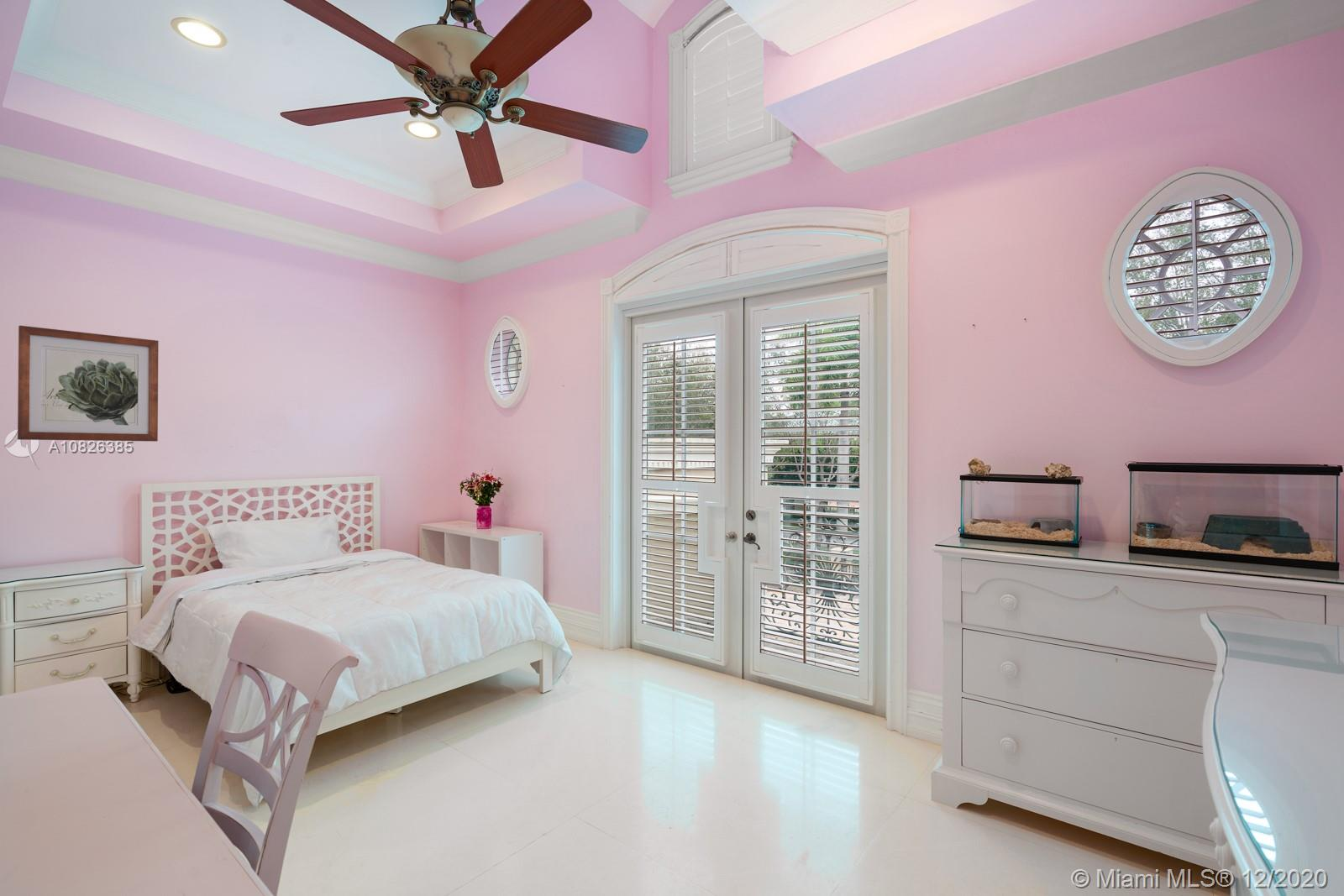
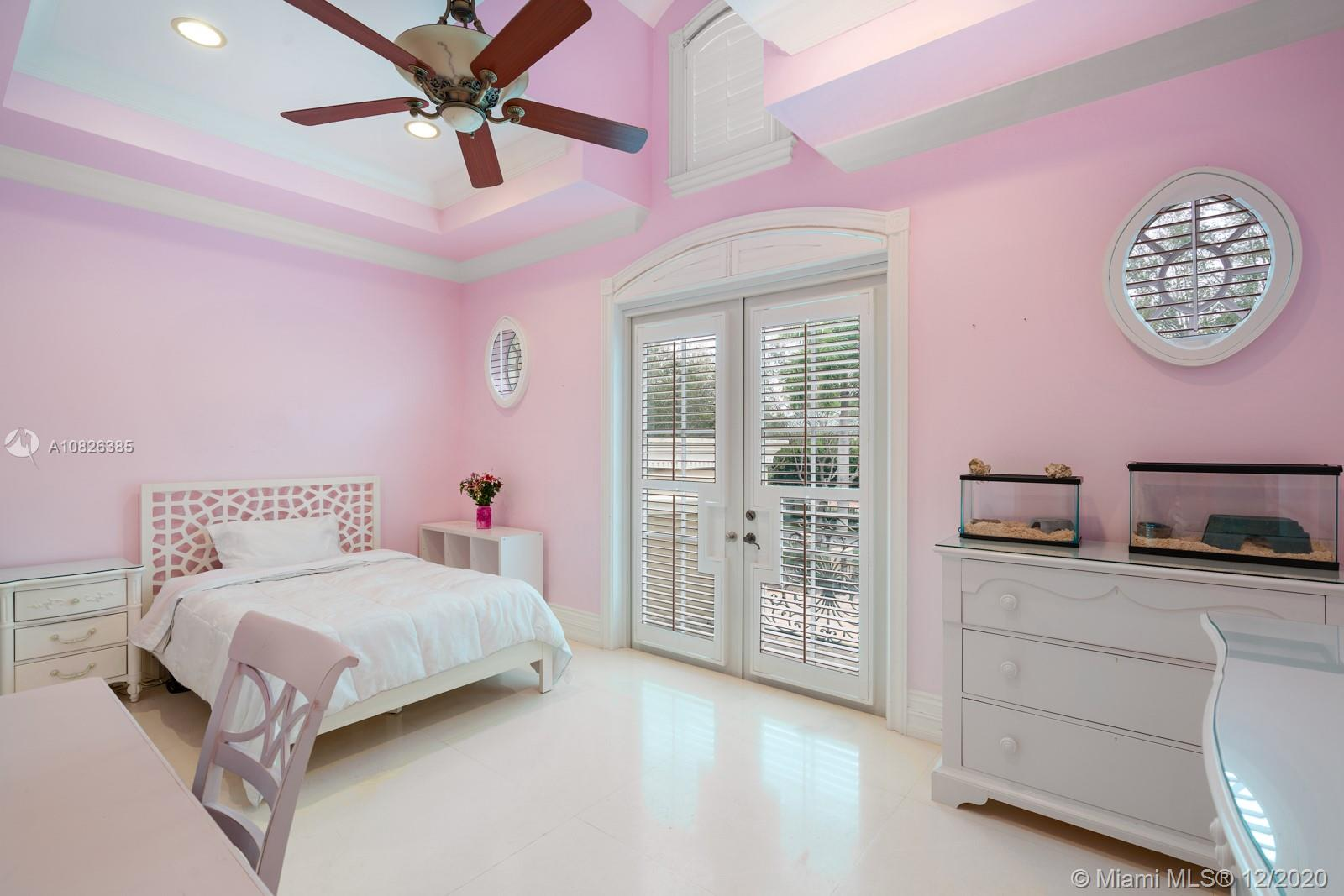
- wall art [17,325,160,443]
